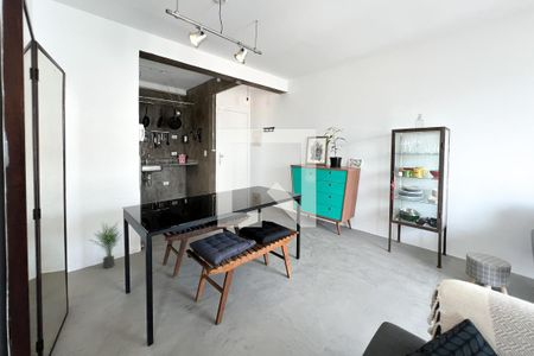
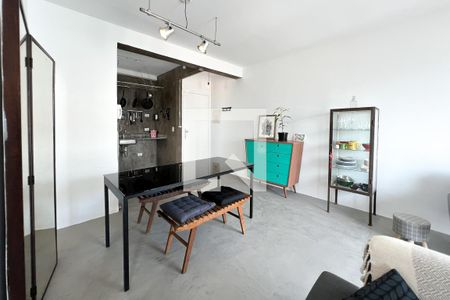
- potted plant [85,220,123,269]
